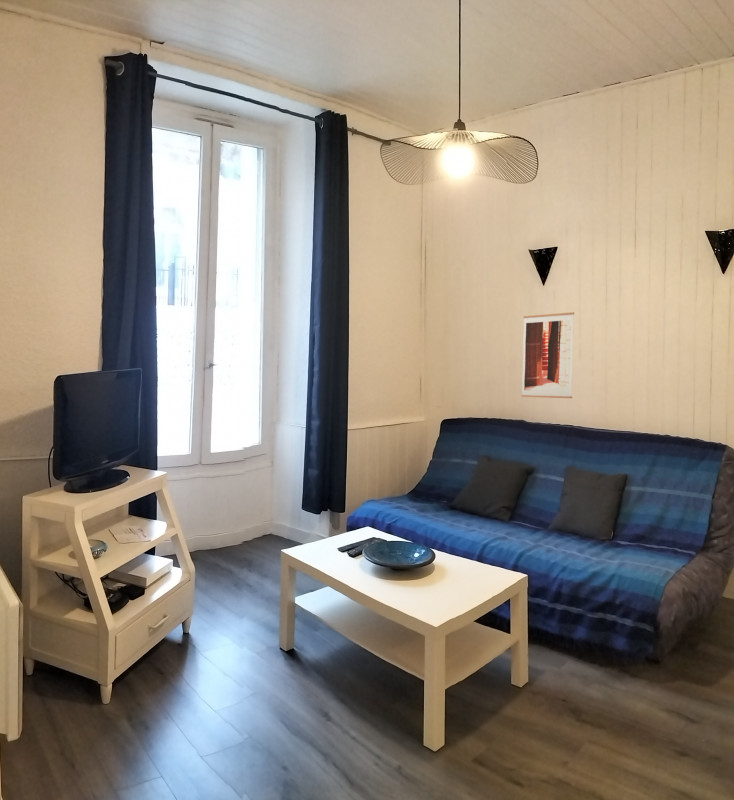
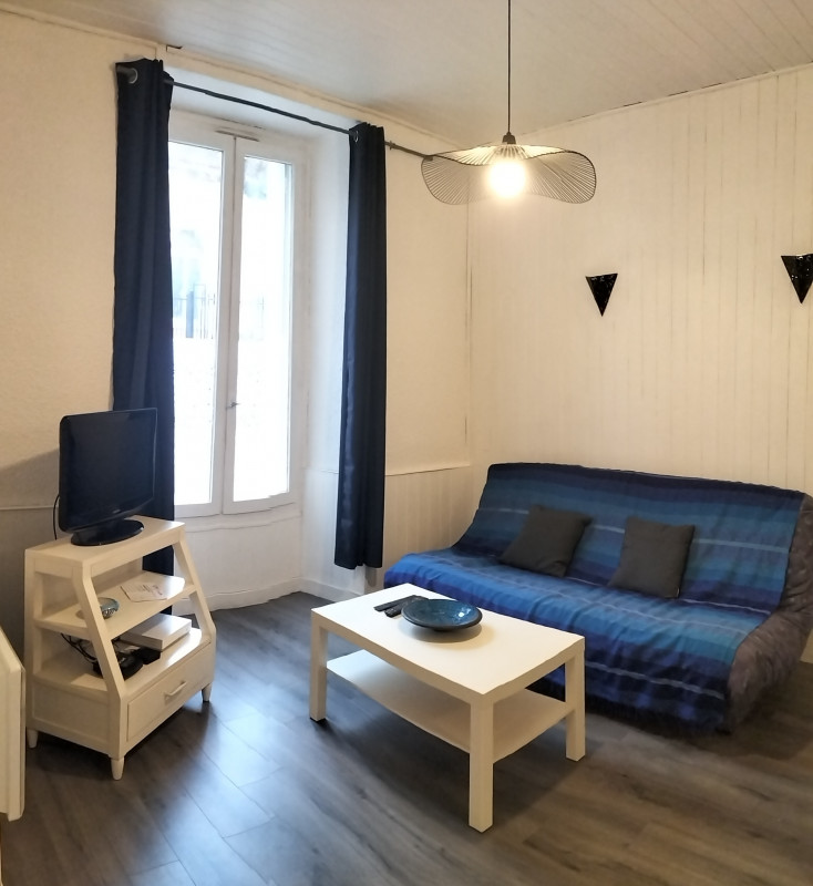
- wall art [521,311,575,399]
